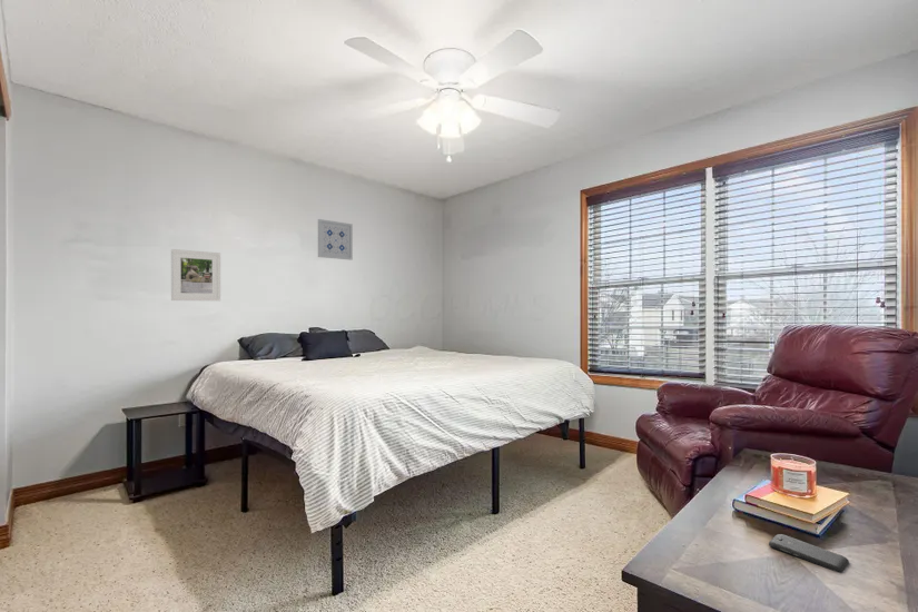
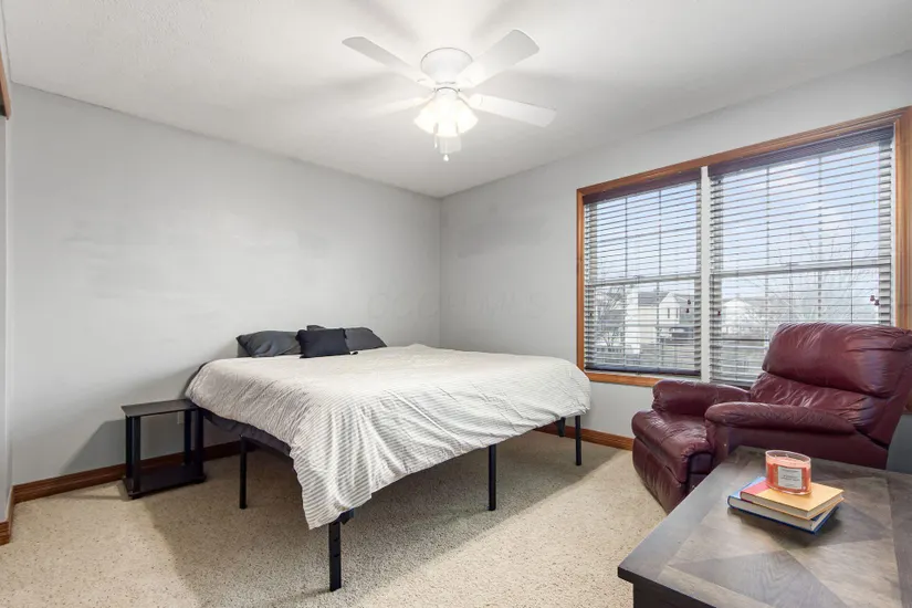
- smartphone [768,533,850,574]
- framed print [170,248,221,302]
- wall art [317,218,354,261]
